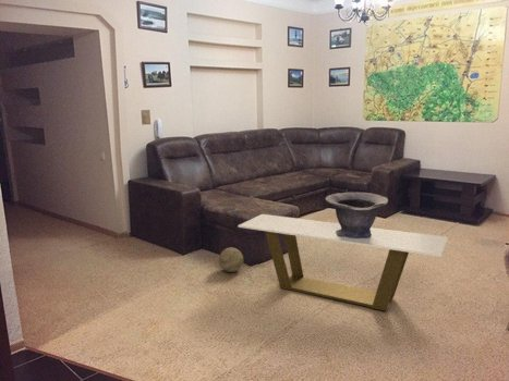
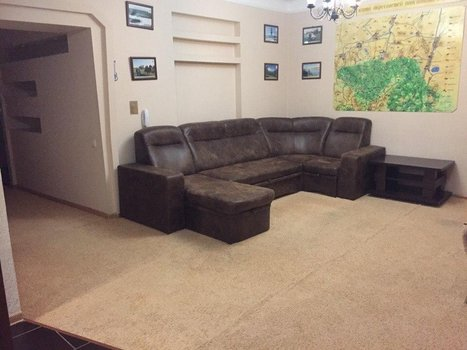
- decorative bowl [325,192,389,238]
- coffee table [237,213,449,312]
- decorative ball [218,246,244,273]
